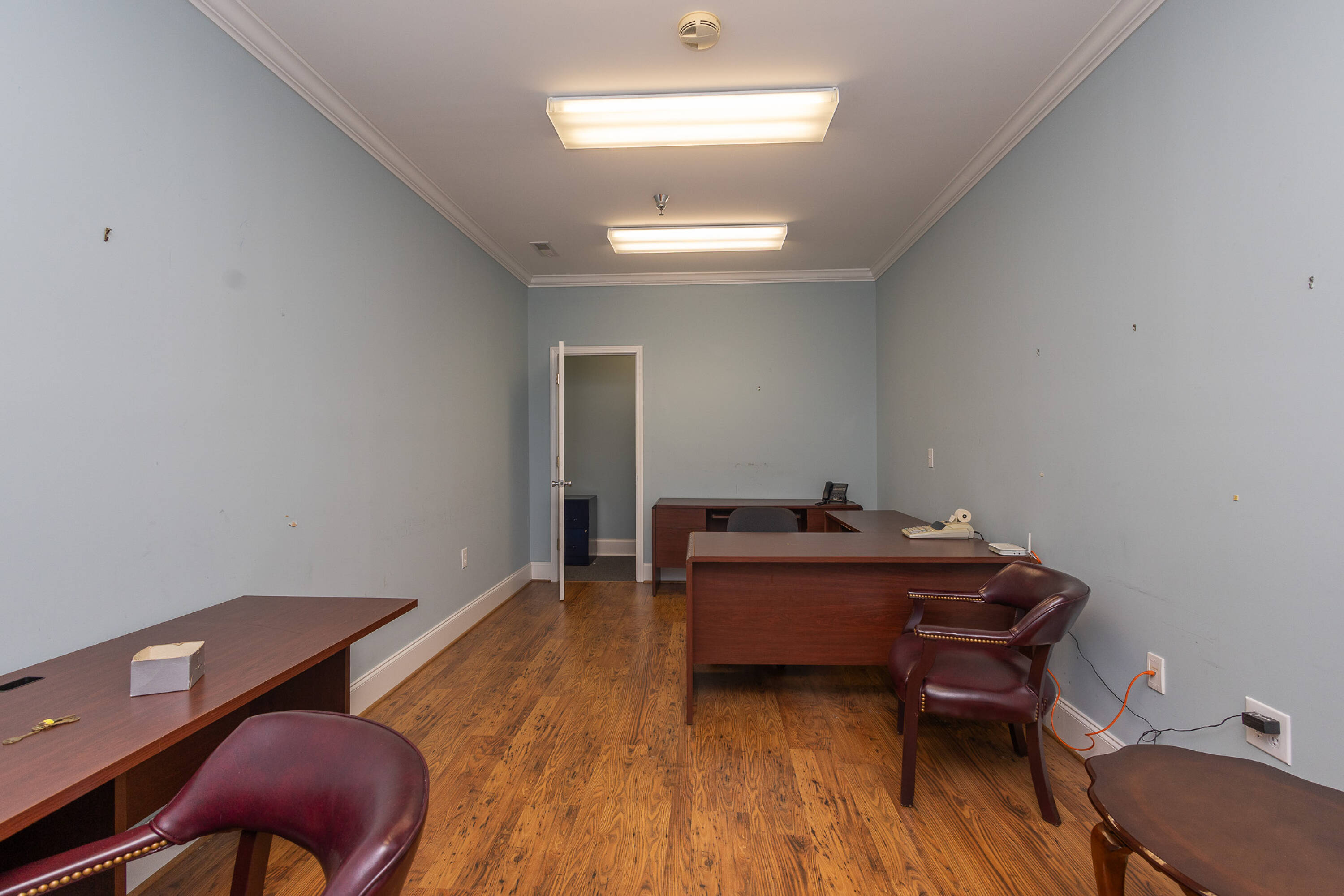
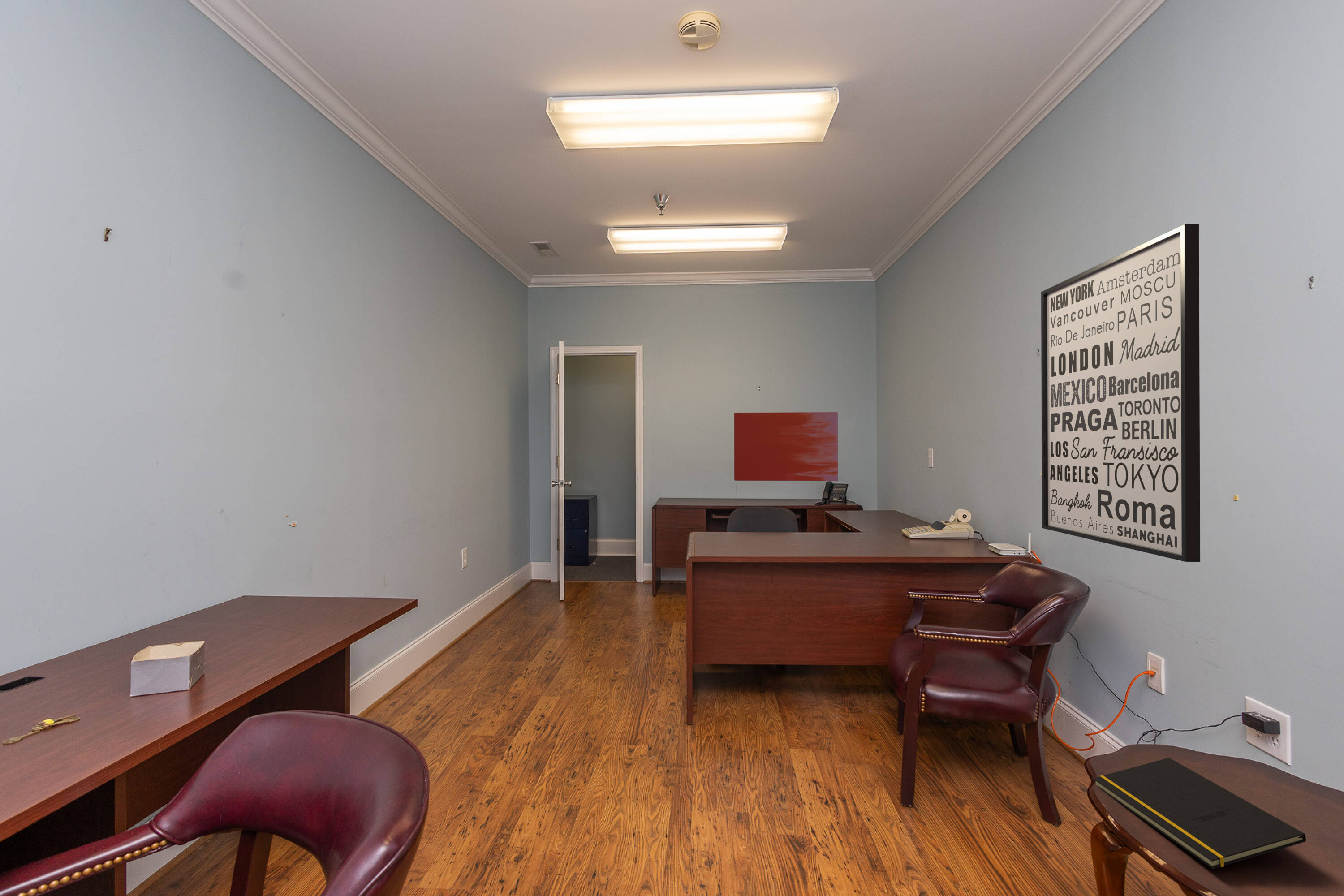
+ wall art [1041,224,1201,563]
+ wall art [734,412,838,481]
+ notepad [1093,757,1306,869]
